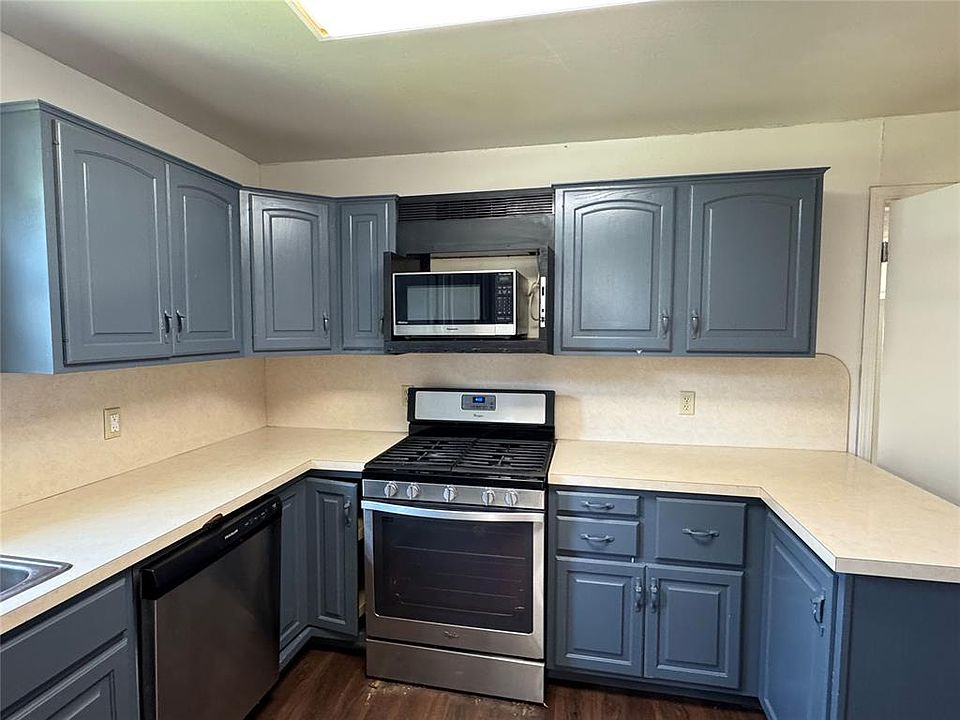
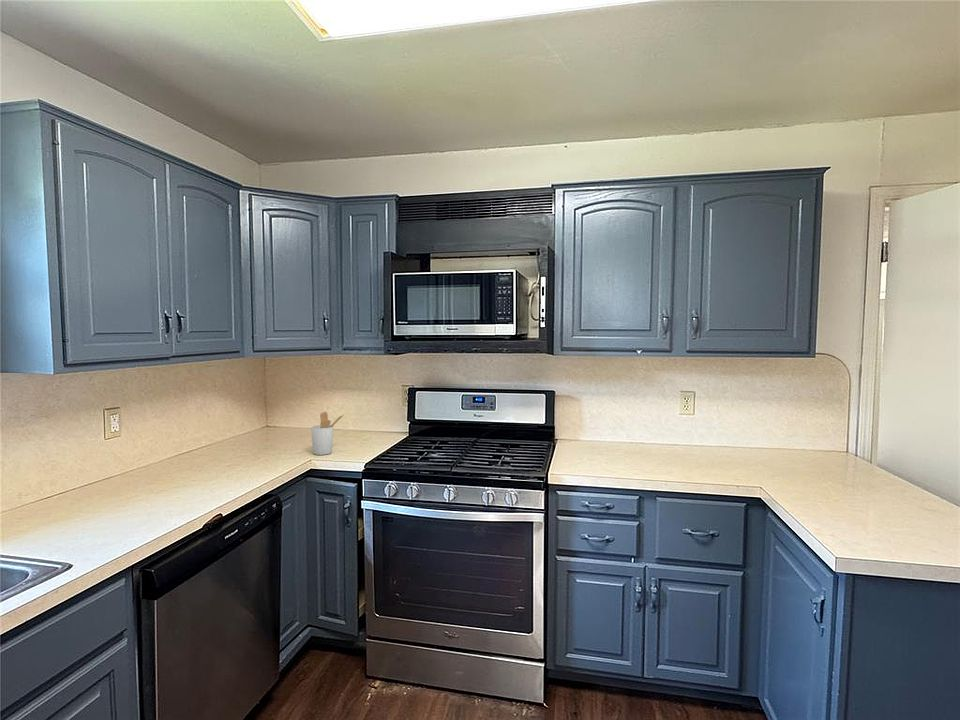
+ utensil holder [310,411,345,456]
